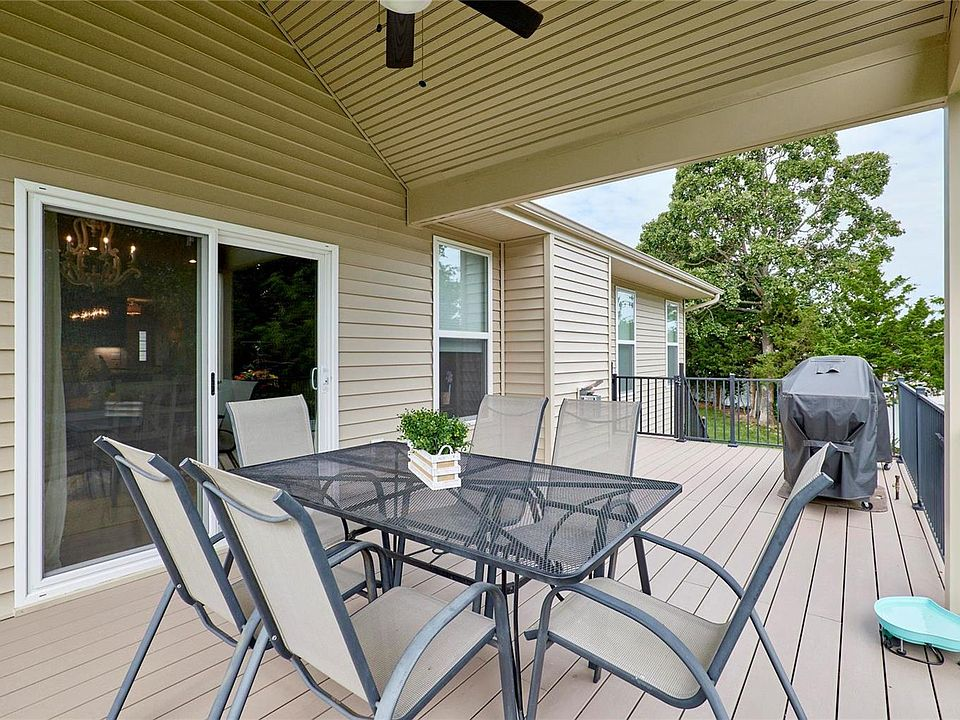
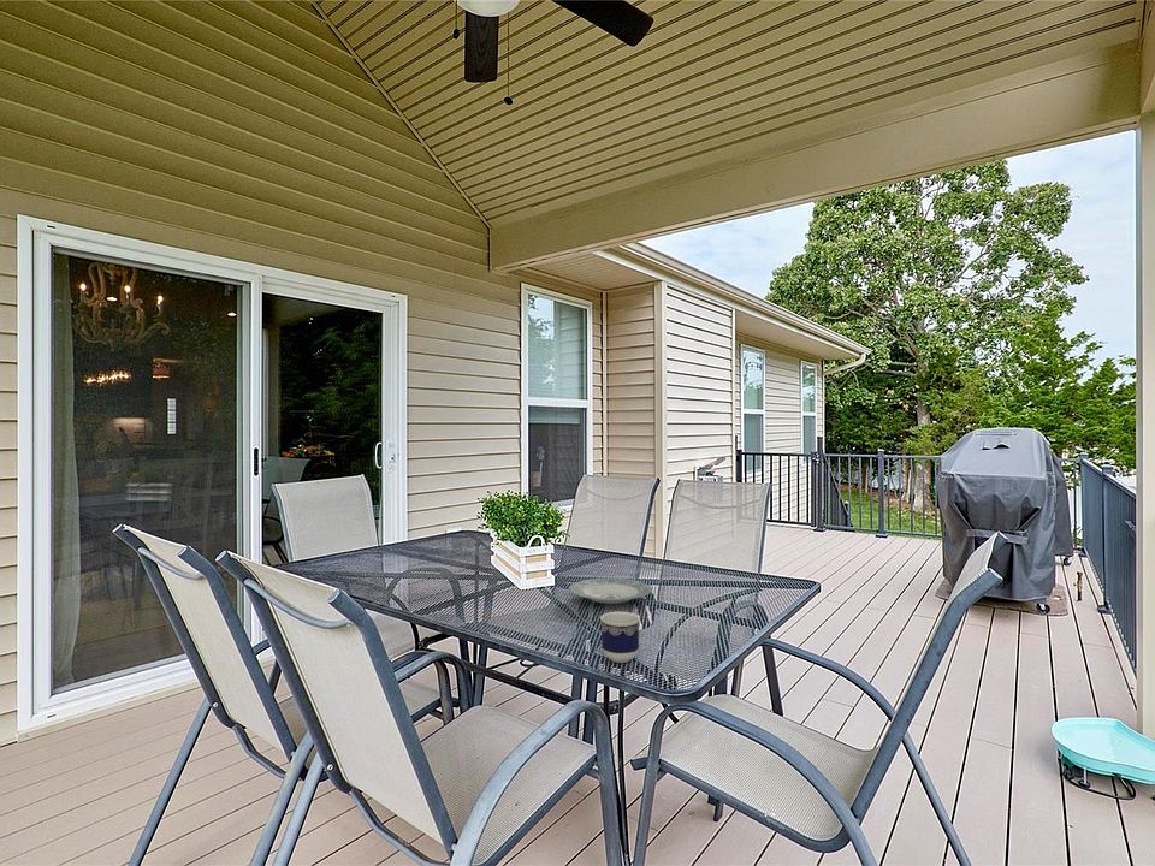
+ cup [599,611,641,664]
+ plate [568,577,653,605]
